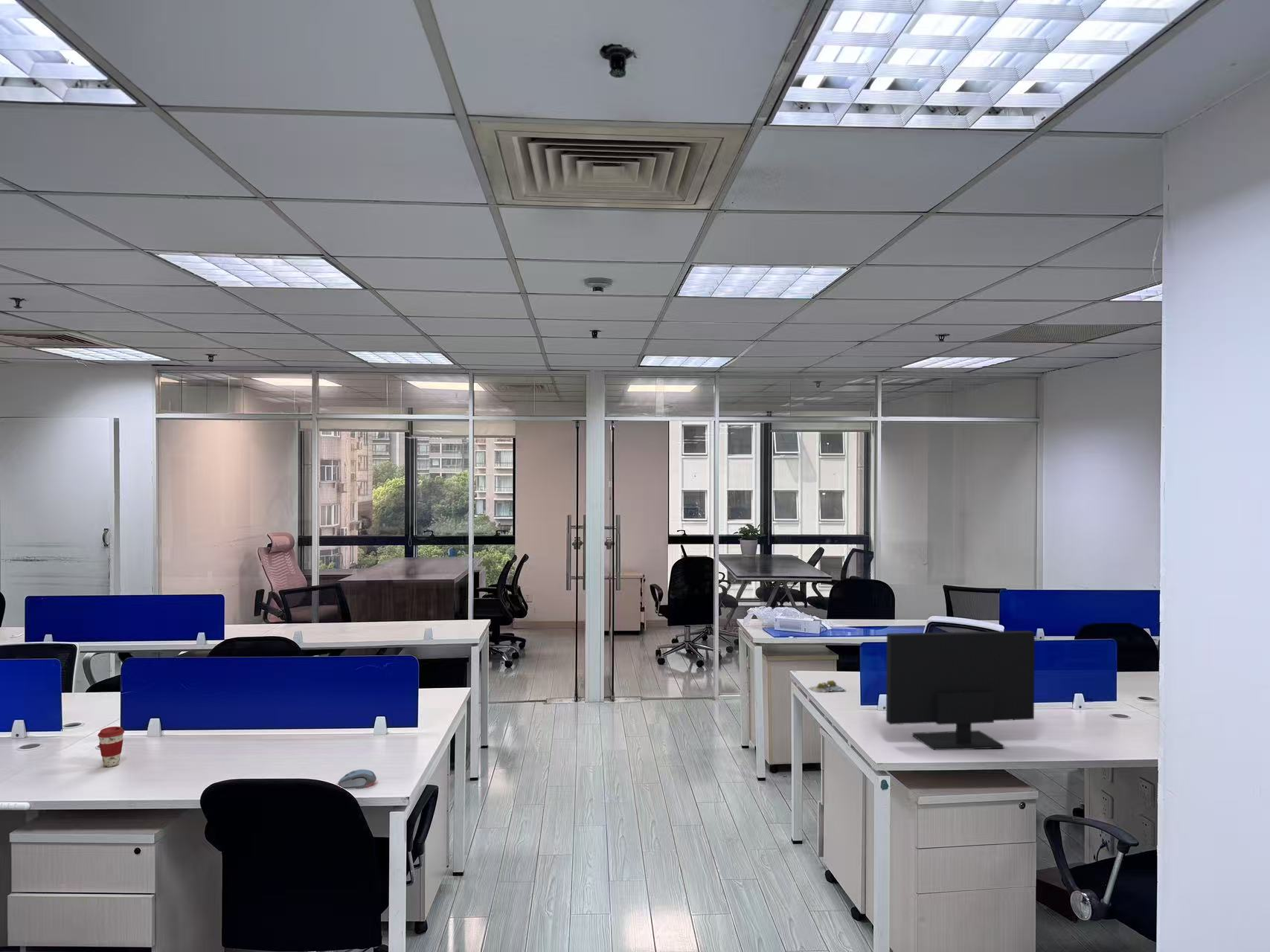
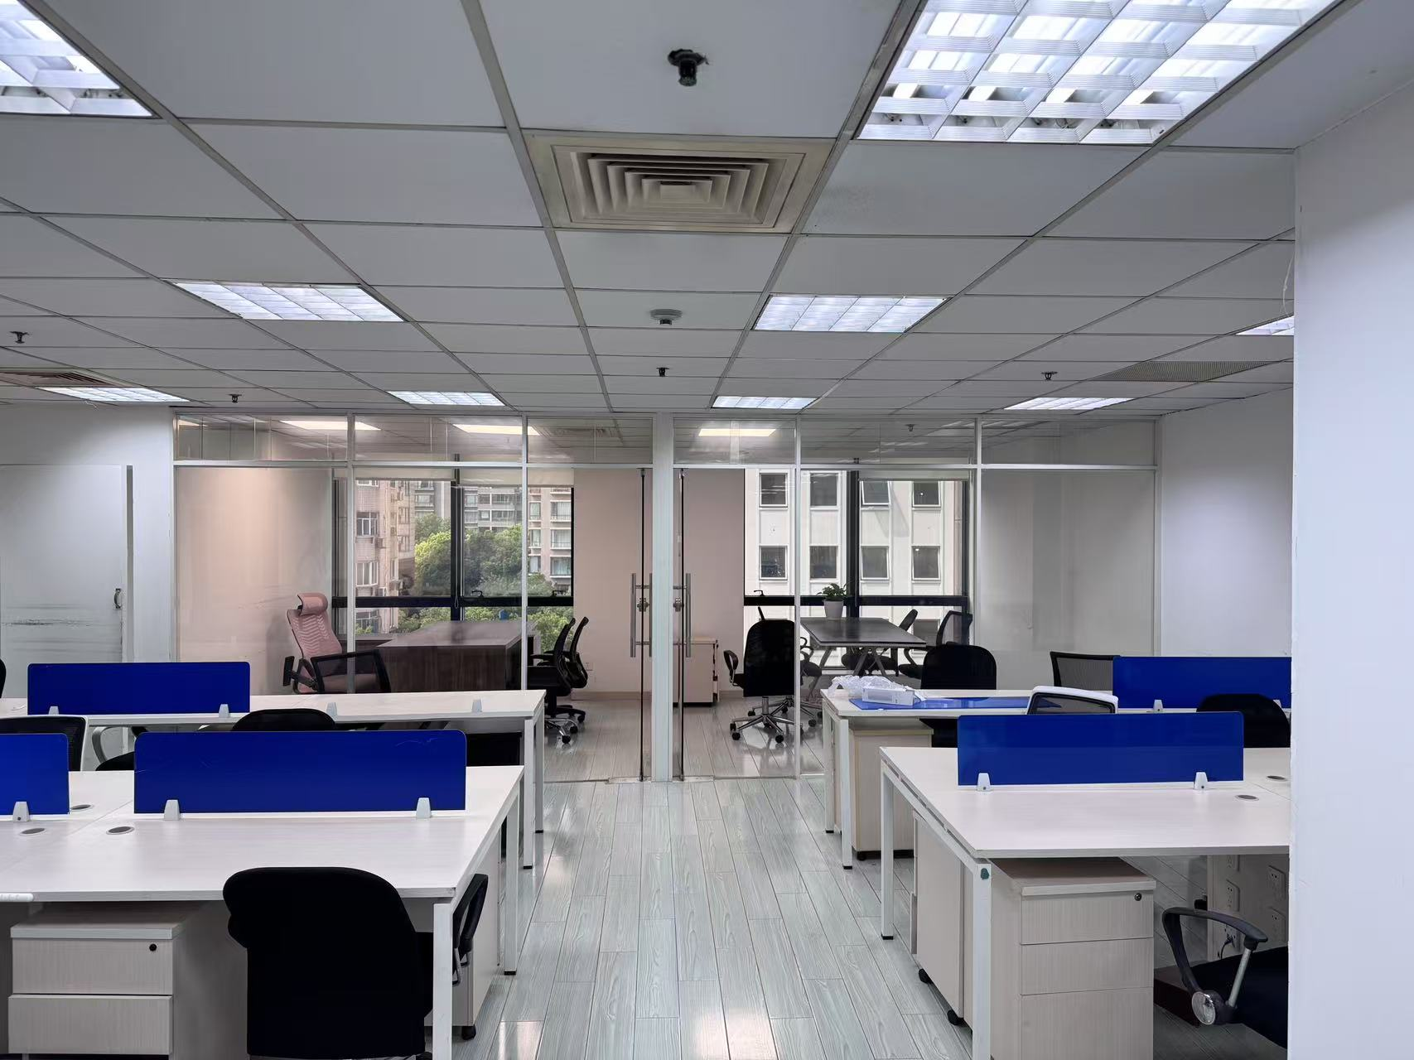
- computer mouse [338,769,377,789]
- succulent plant [808,680,846,693]
- monitor [885,630,1036,750]
- coffee cup [97,726,125,768]
